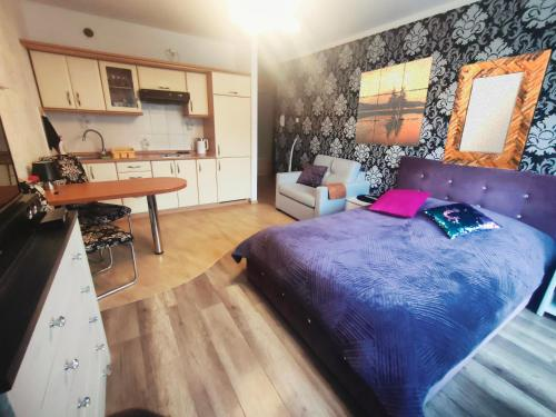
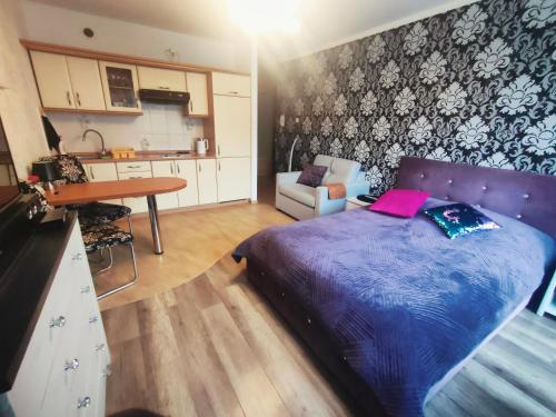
- wall art [354,56,435,148]
- home mirror [441,48,554,171]
